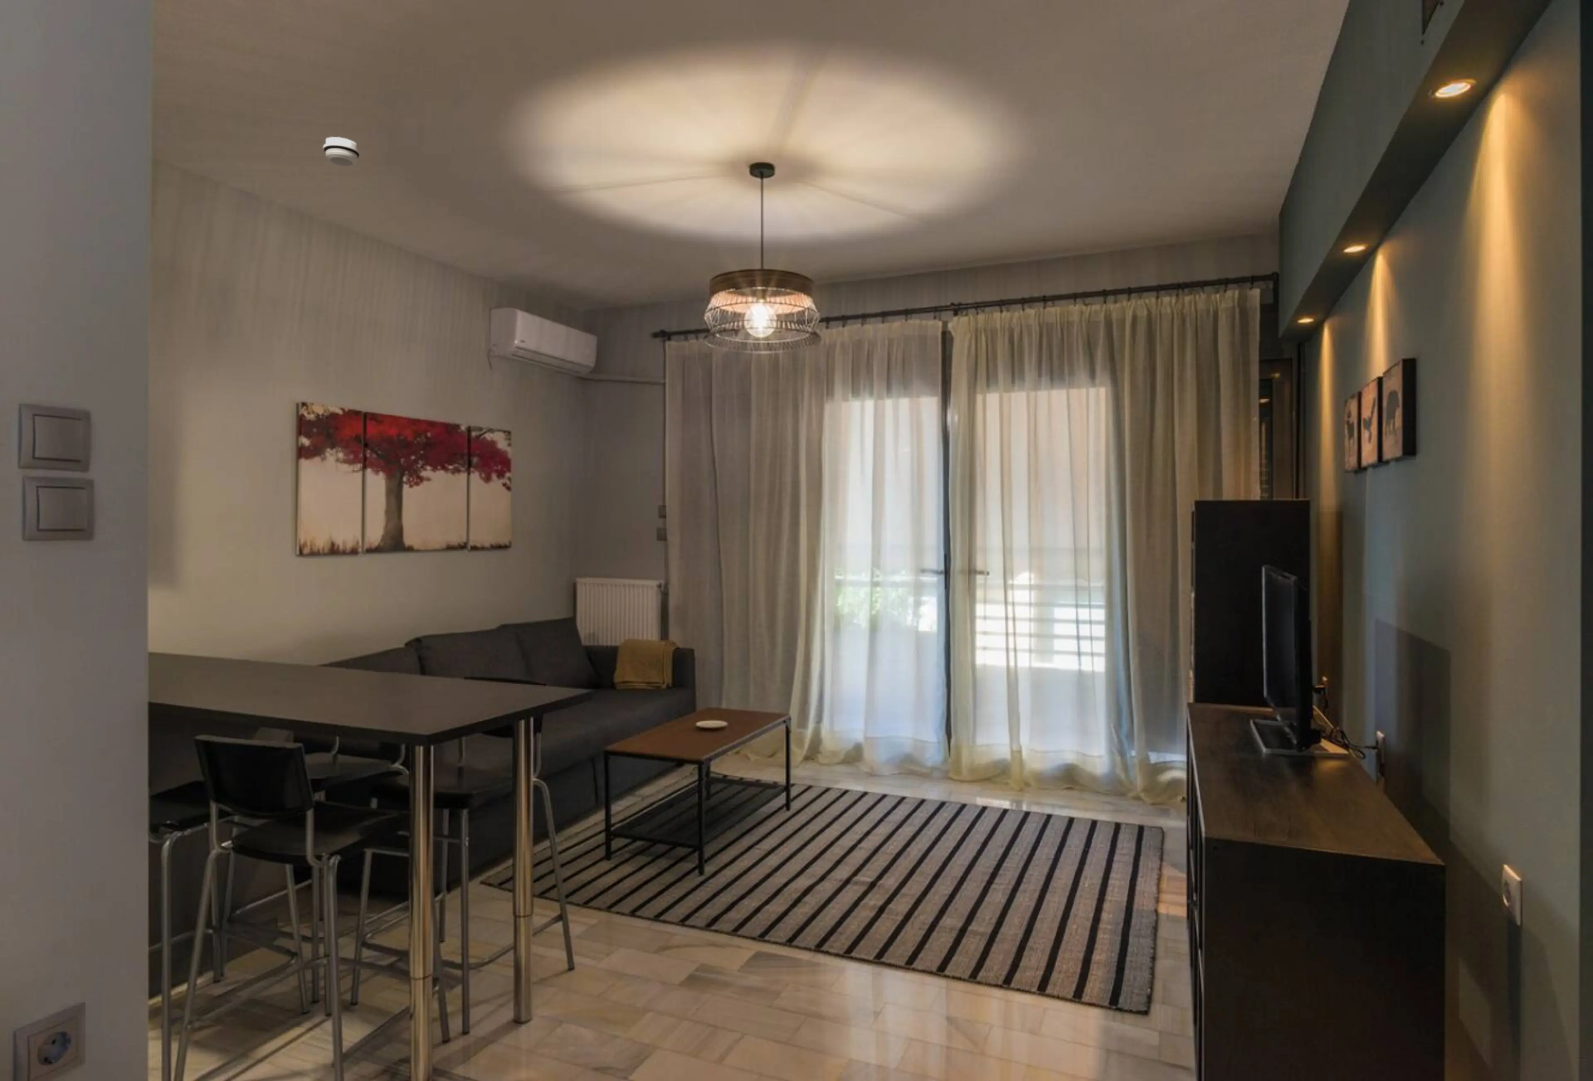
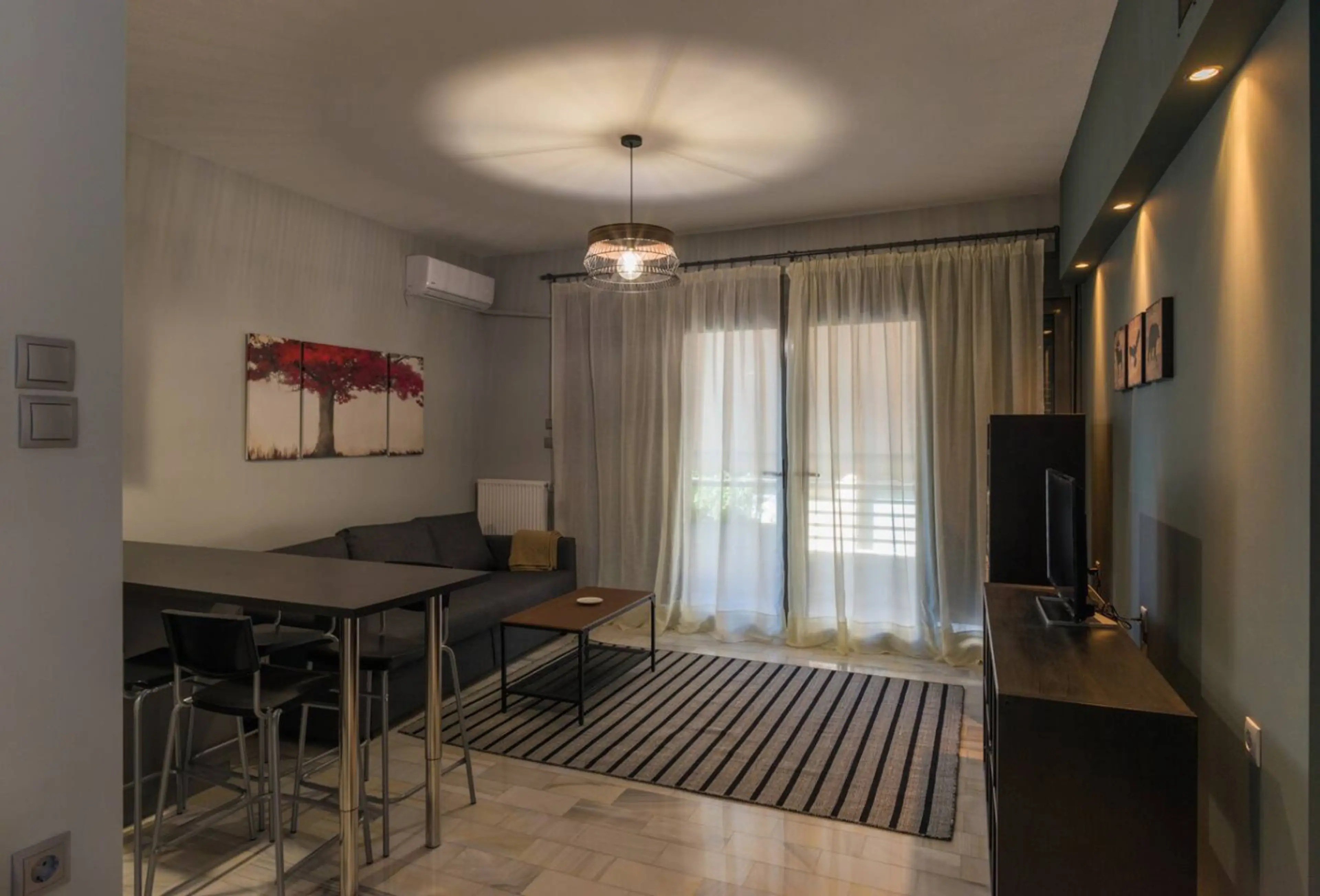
- smoke detector [322,136,360,166]
